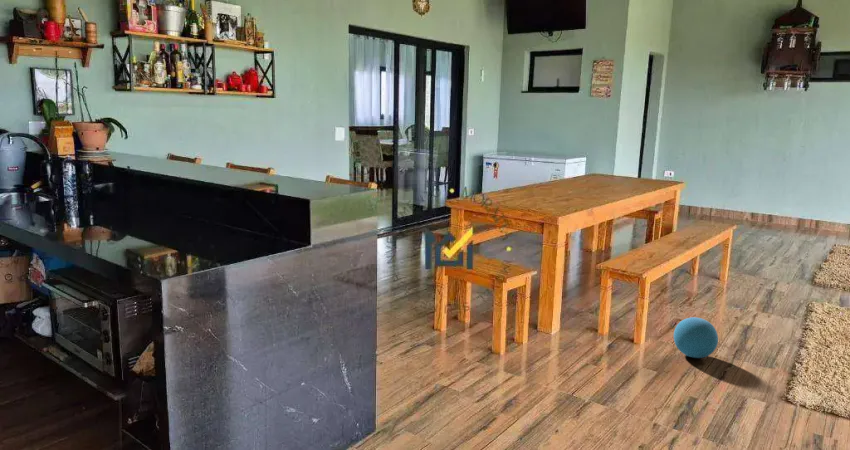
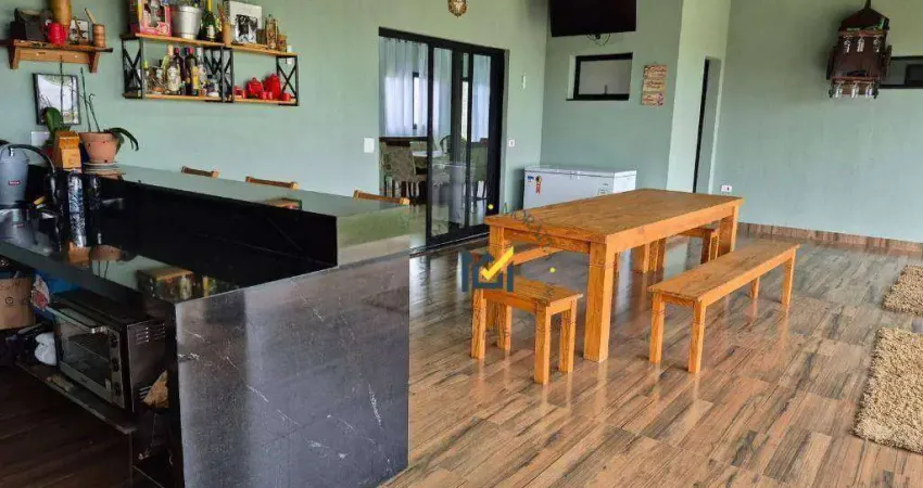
- ball [673,316,719,359]
